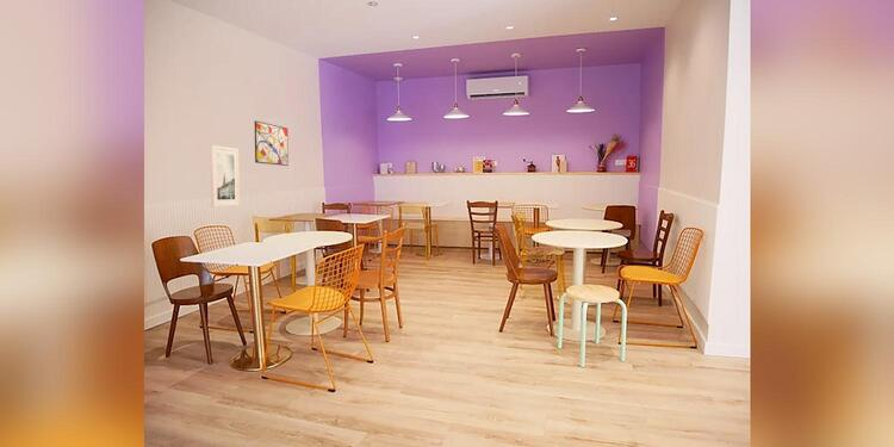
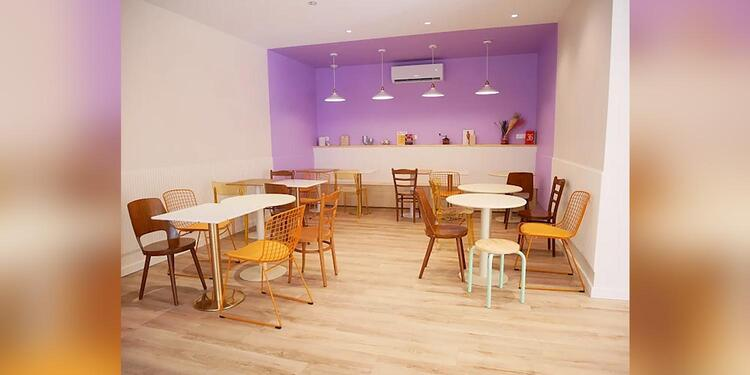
- wall art [254,119,290,167]
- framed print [209,144,241,207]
